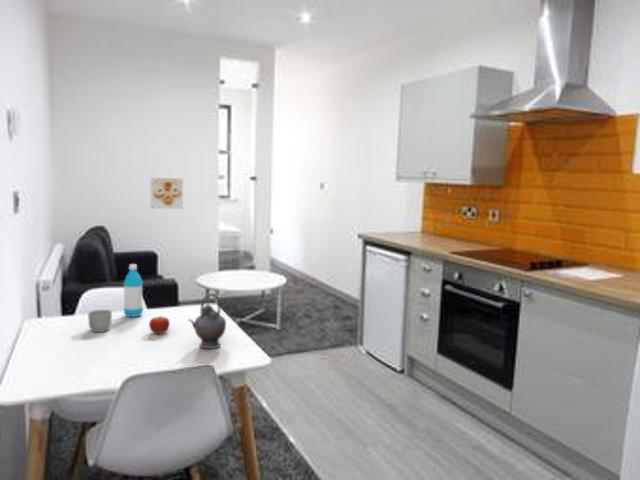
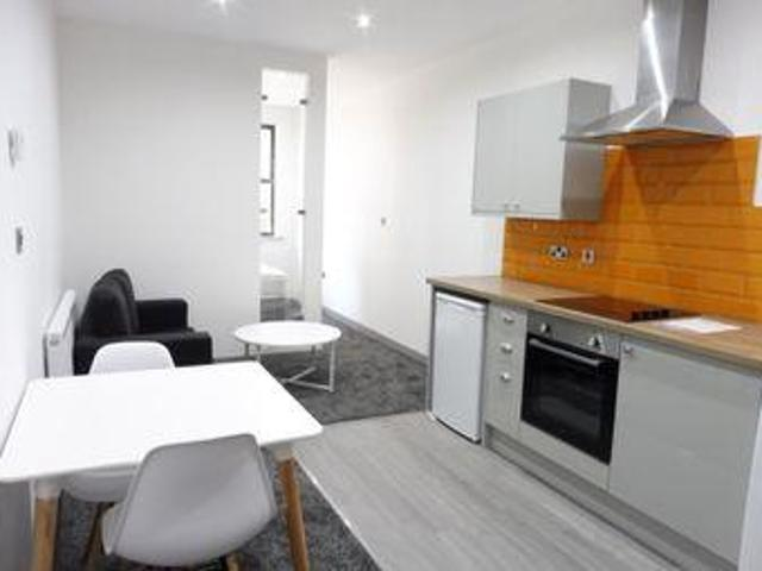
- water bottle [123,263,144,318]
- mug [87,309,113,333]
- fruit [148,314,171,335]
- teapot [187,293,227,350]
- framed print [150,176,184,210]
